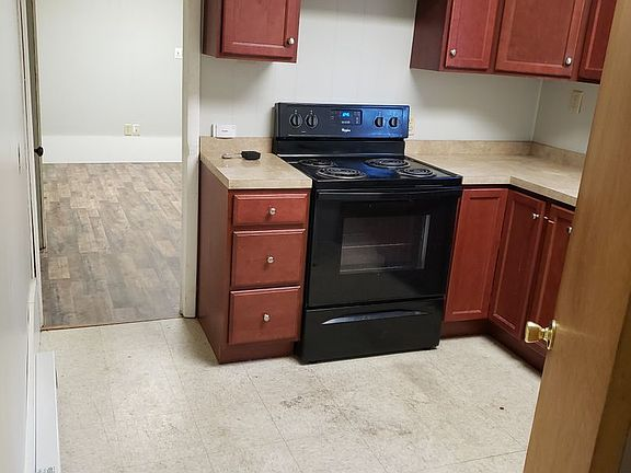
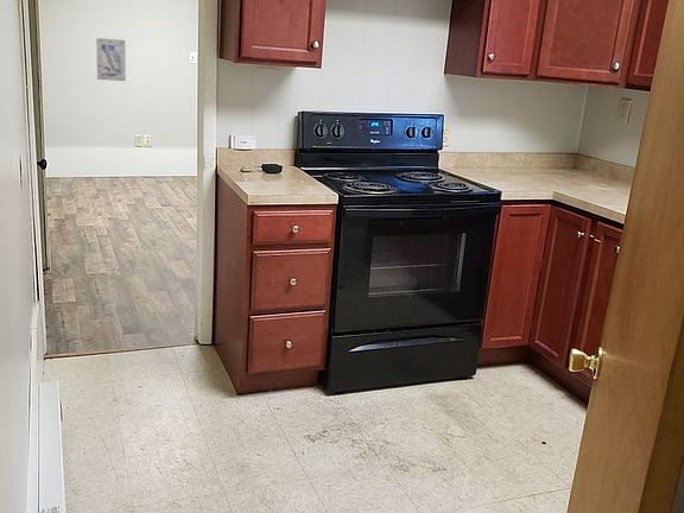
+ wall art [95,37,127,82]
